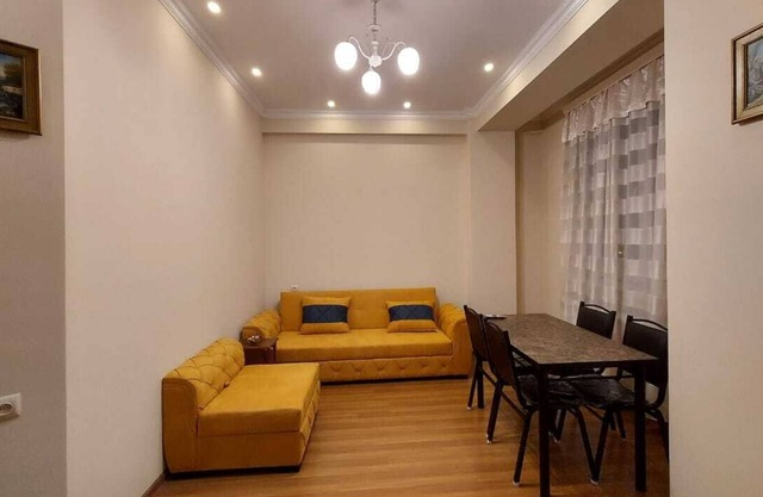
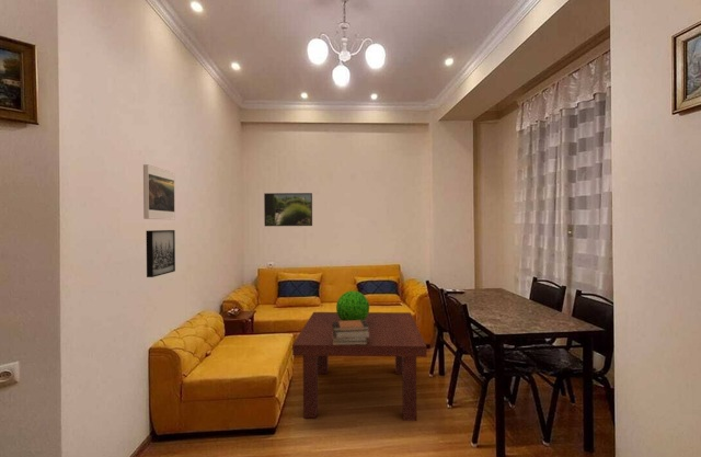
+ wall art [145,229,176,278]
+ coffee table [291,311,427,422]
+ book stack [332,320,369,345]
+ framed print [142,163,176,220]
+ decorative sphere [335,289,370,321]
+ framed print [263,192,313,227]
